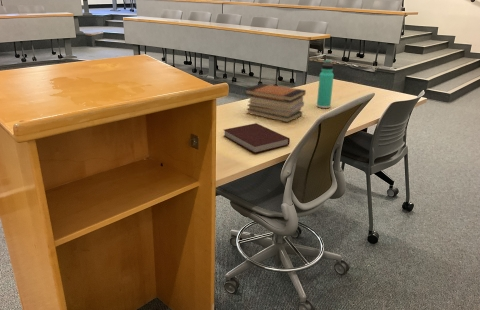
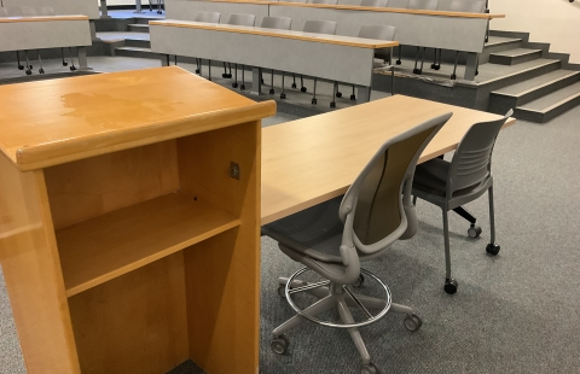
- thermos bottle [316,59,335,109]
- notebook [223,122,291,154]
- book stack [244,83,307,124]
